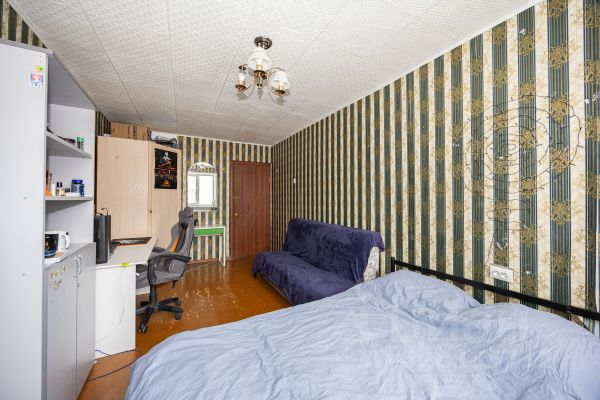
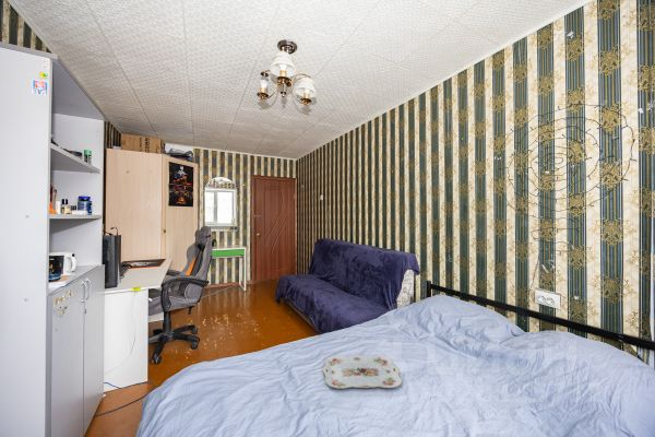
+ serving tray [322,354,403,389]
